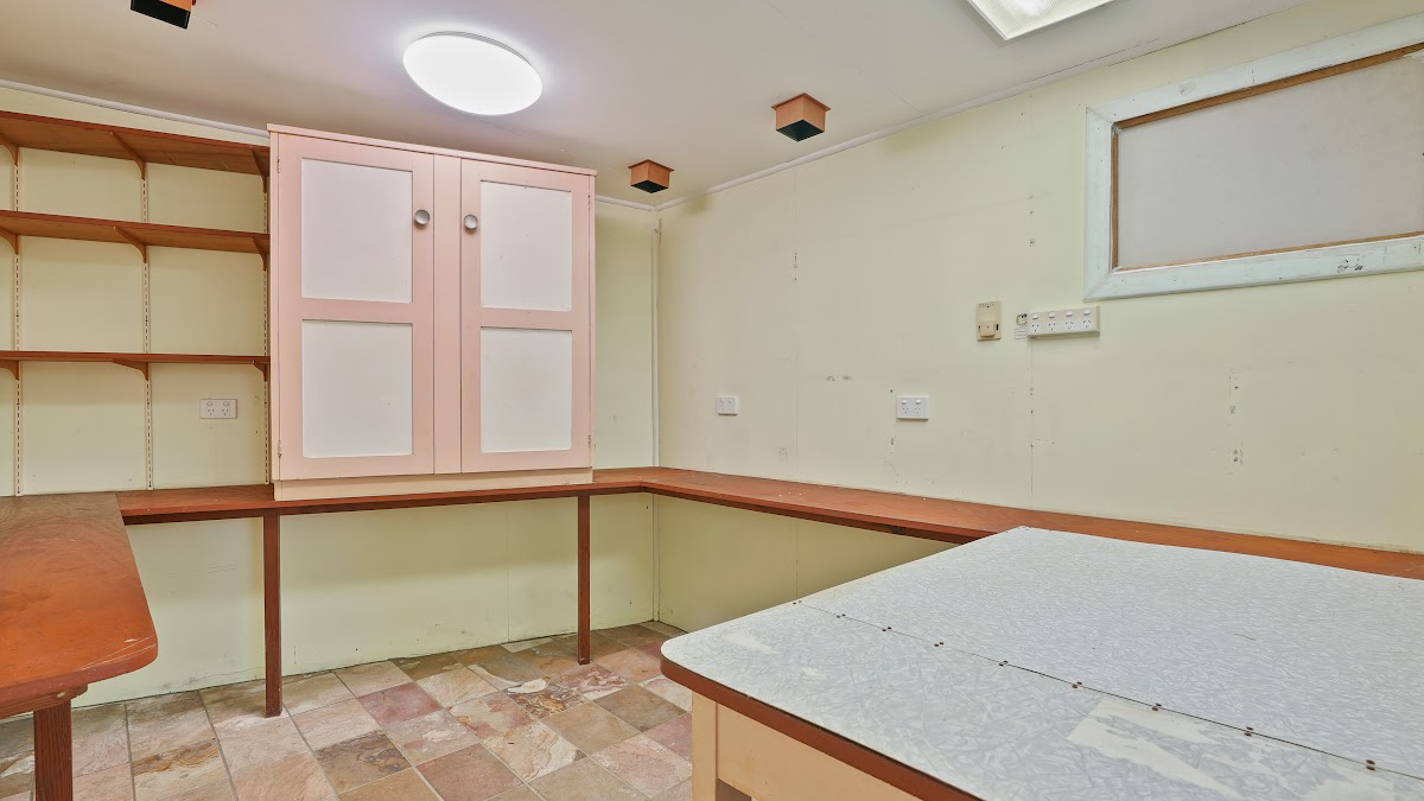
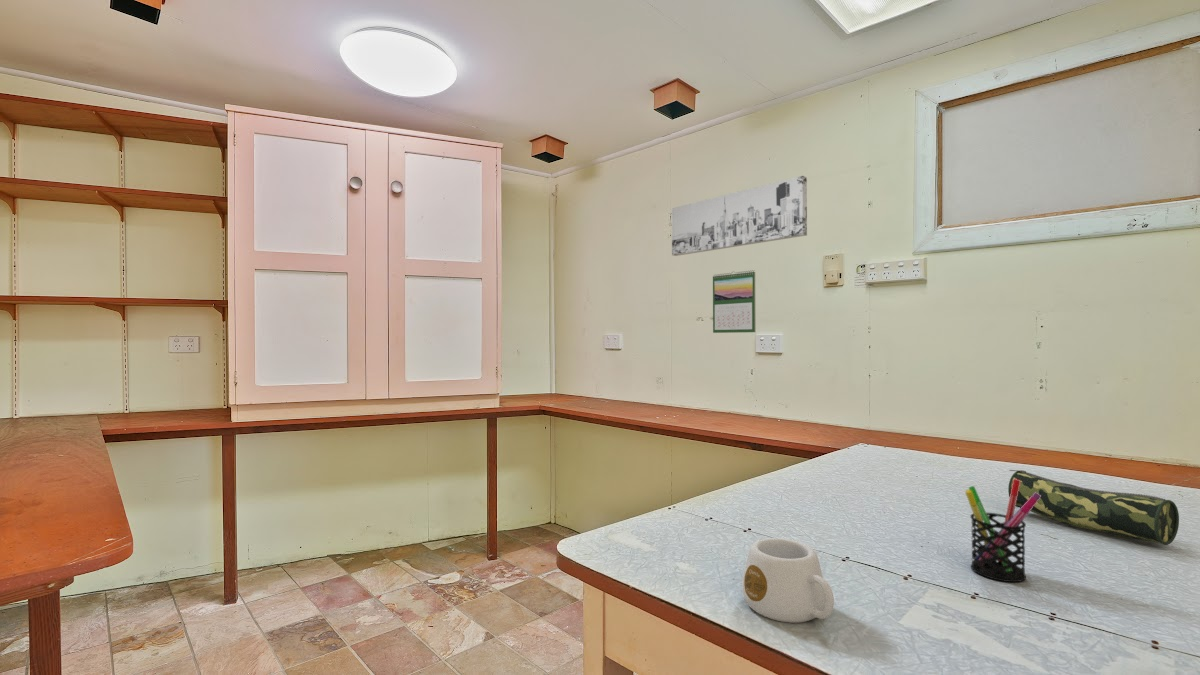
+ pencil case [1007,469,1180,546]
+ mug [741,537,835,624]
+ pen holder [964,479,1041,583]
+ wall art [671,175,808,257]
+ calendar [712,269,757,334]
